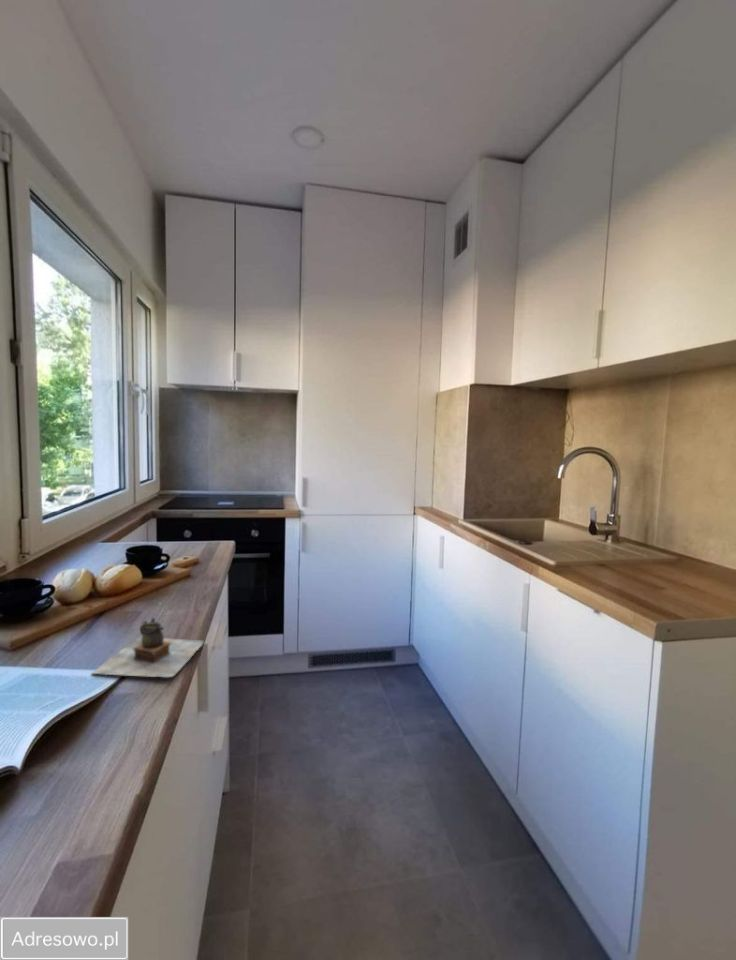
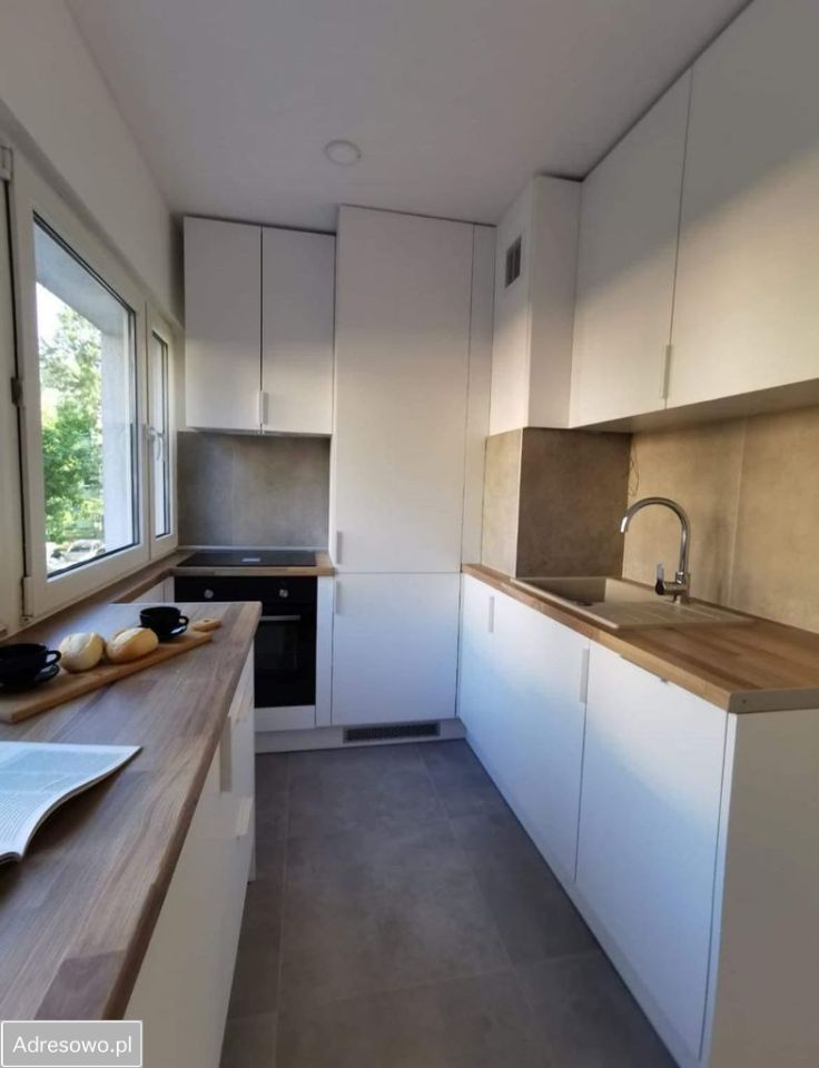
- teapot [90,617,204,678]
